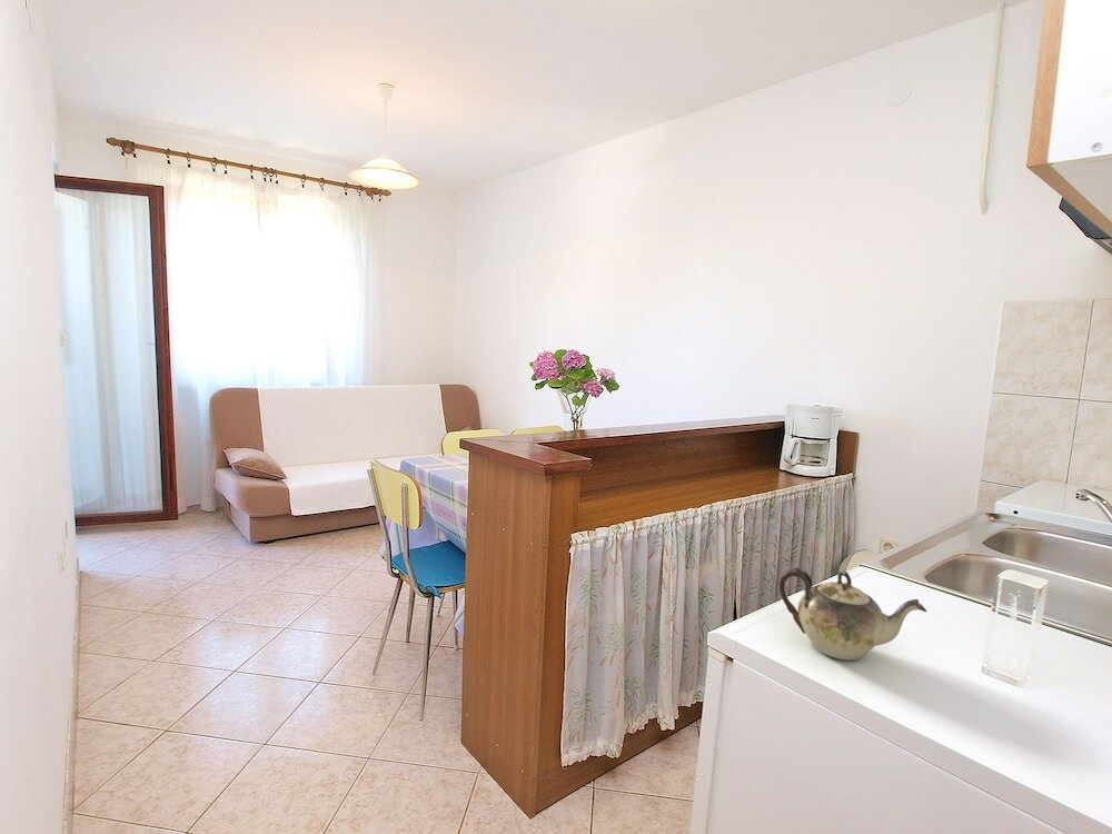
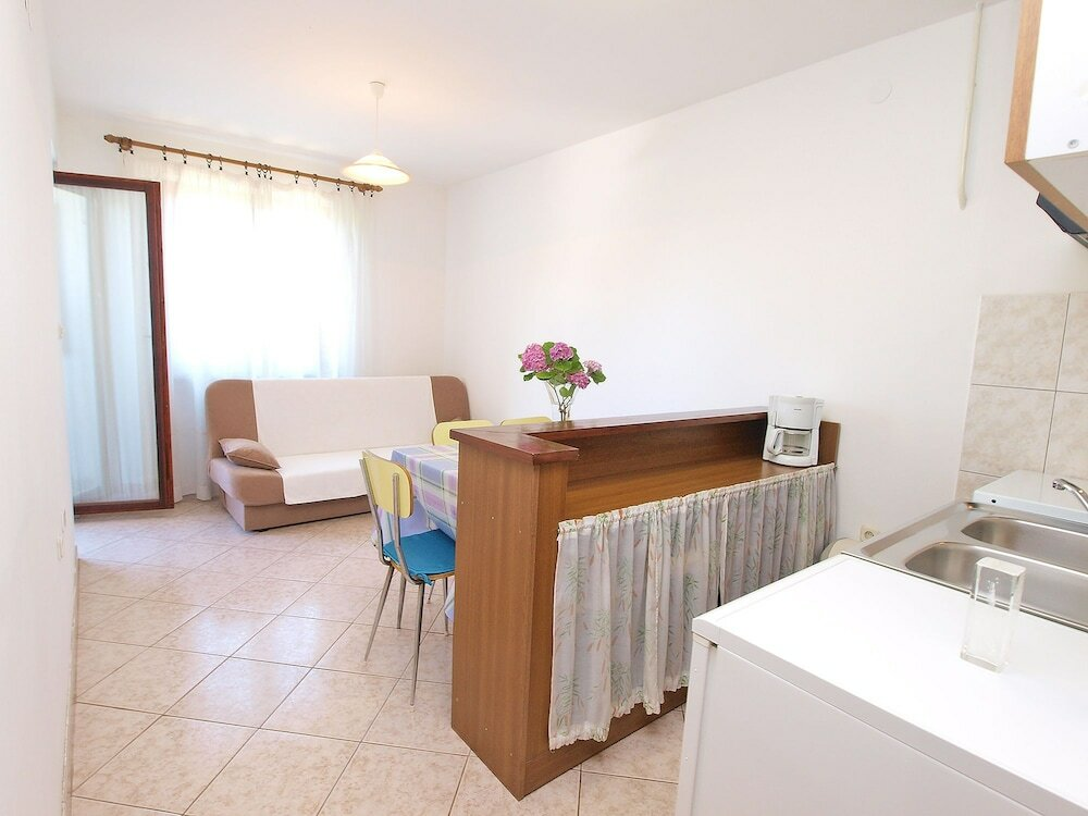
- teapot [778,567,927,662]
